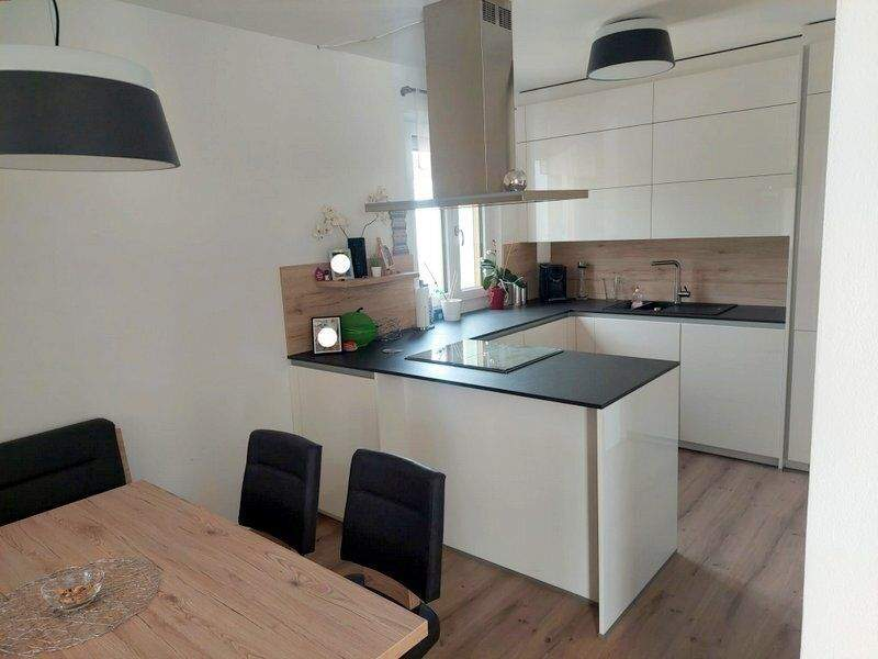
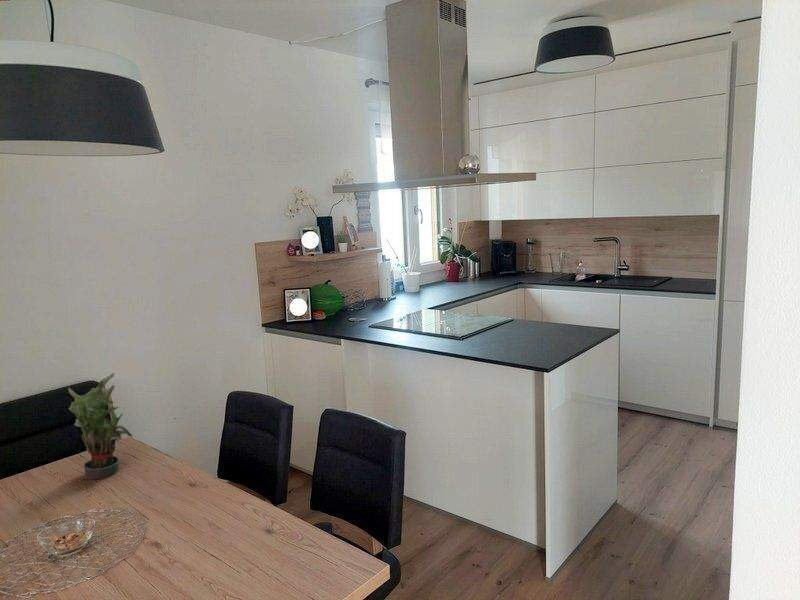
+ potted plant [67,372,134,481]
